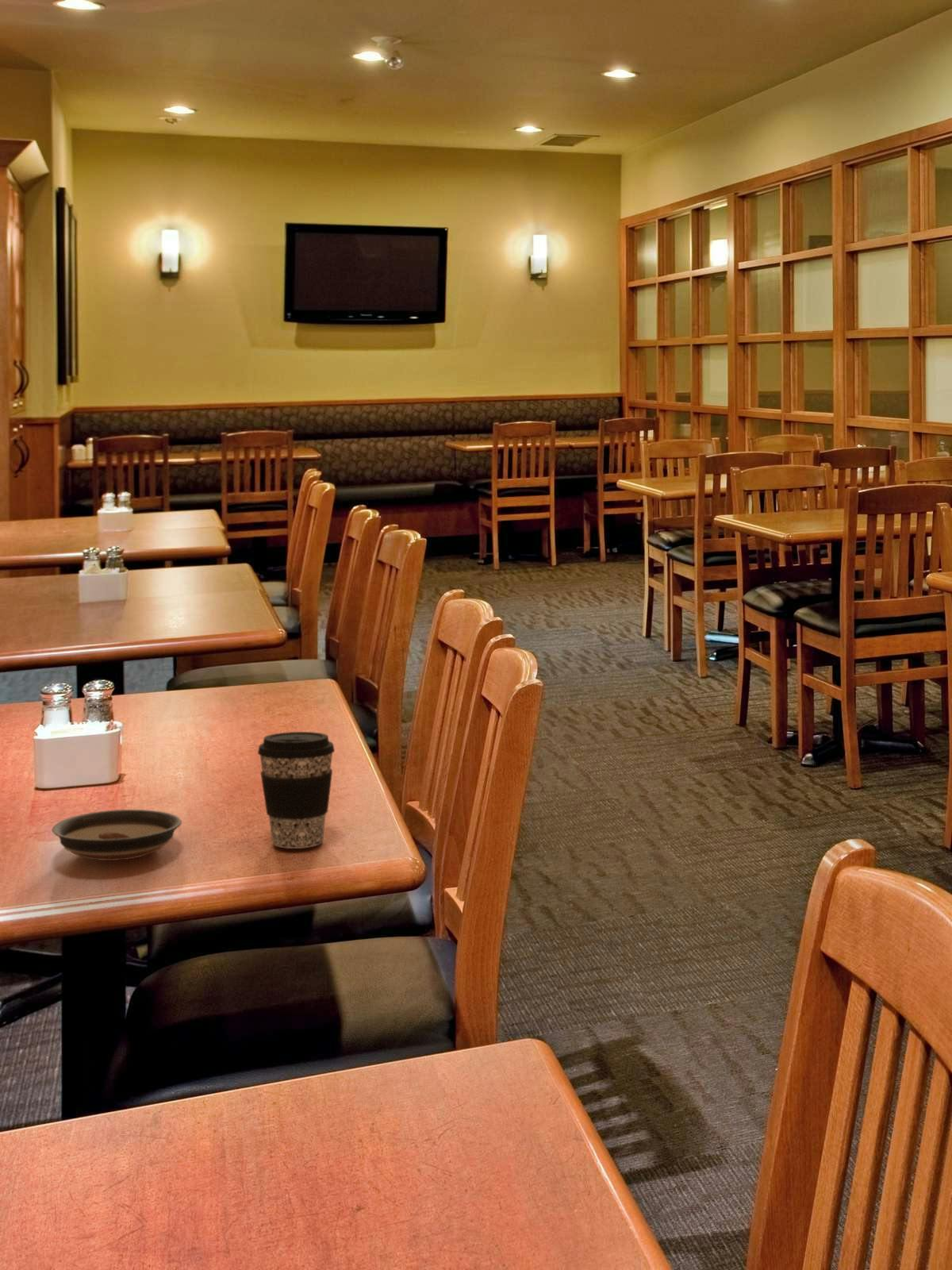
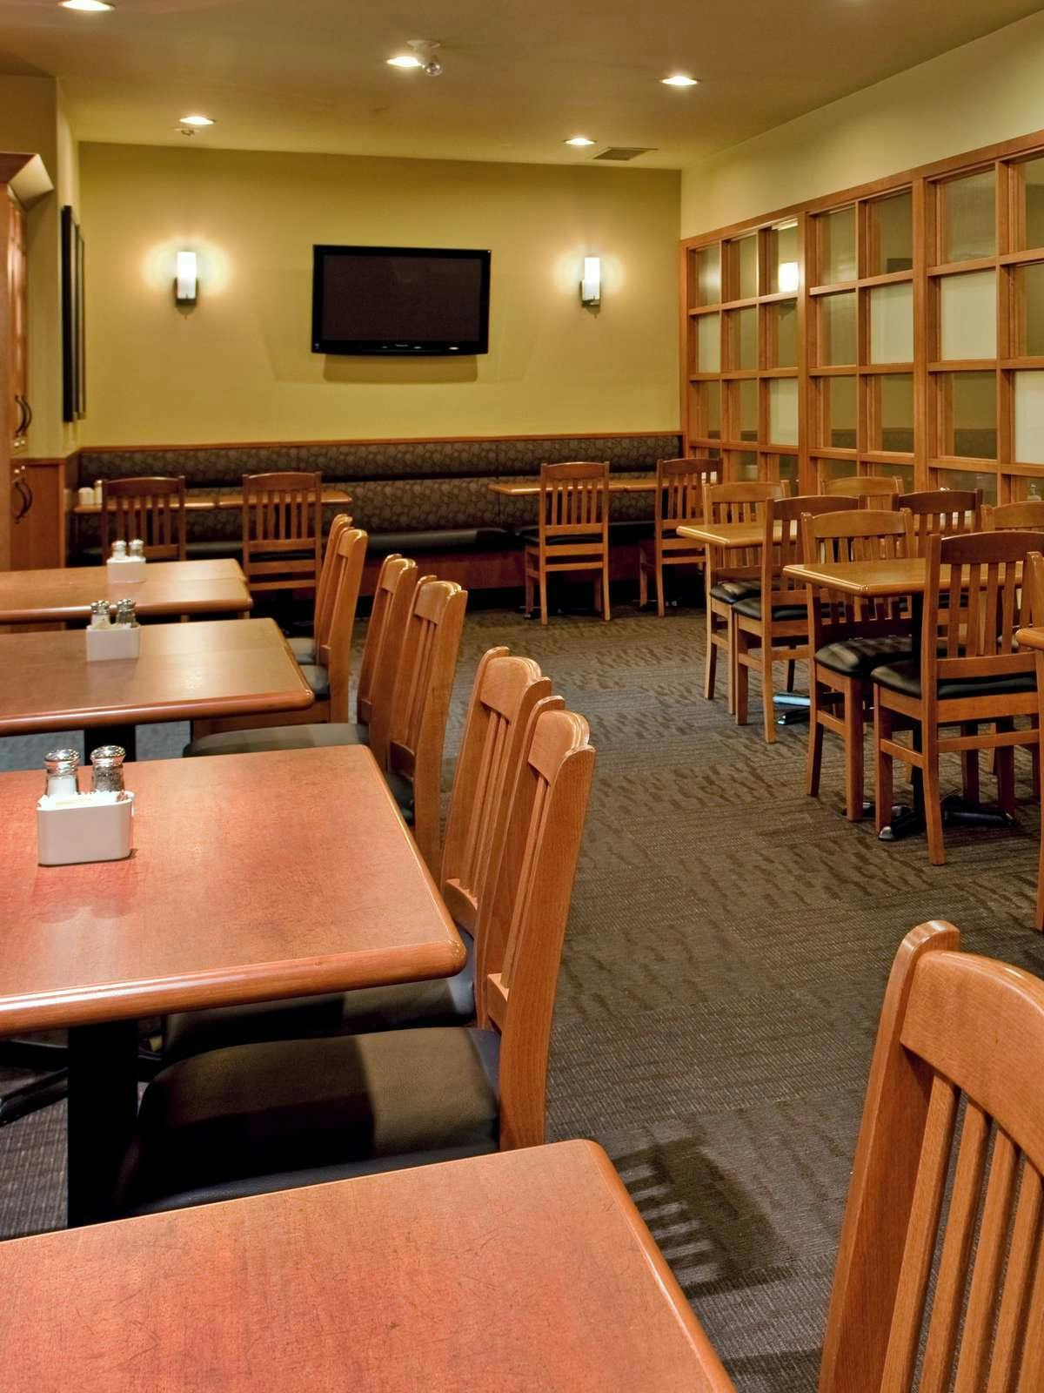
- saucer [51,809,182,861]
- coffee cup [257,731,336,849]
